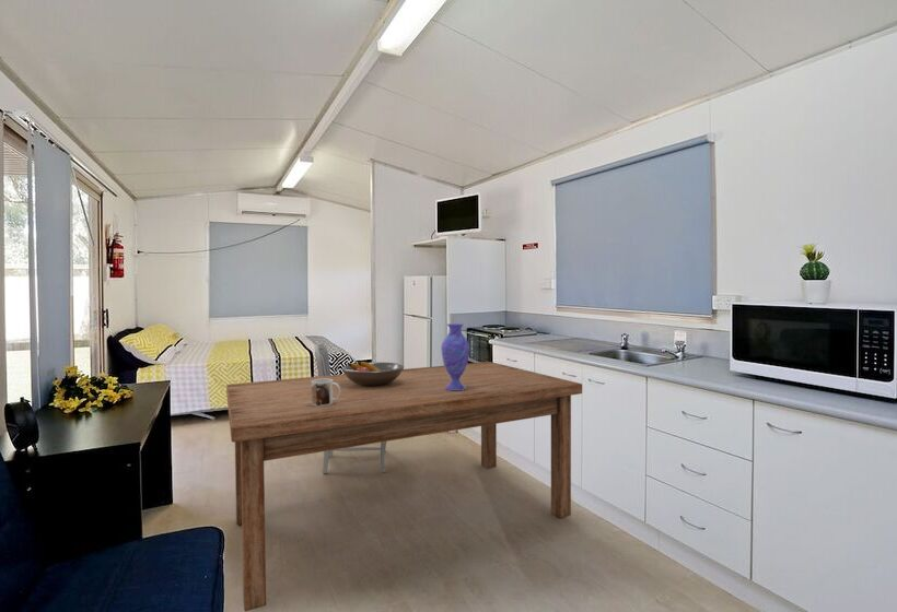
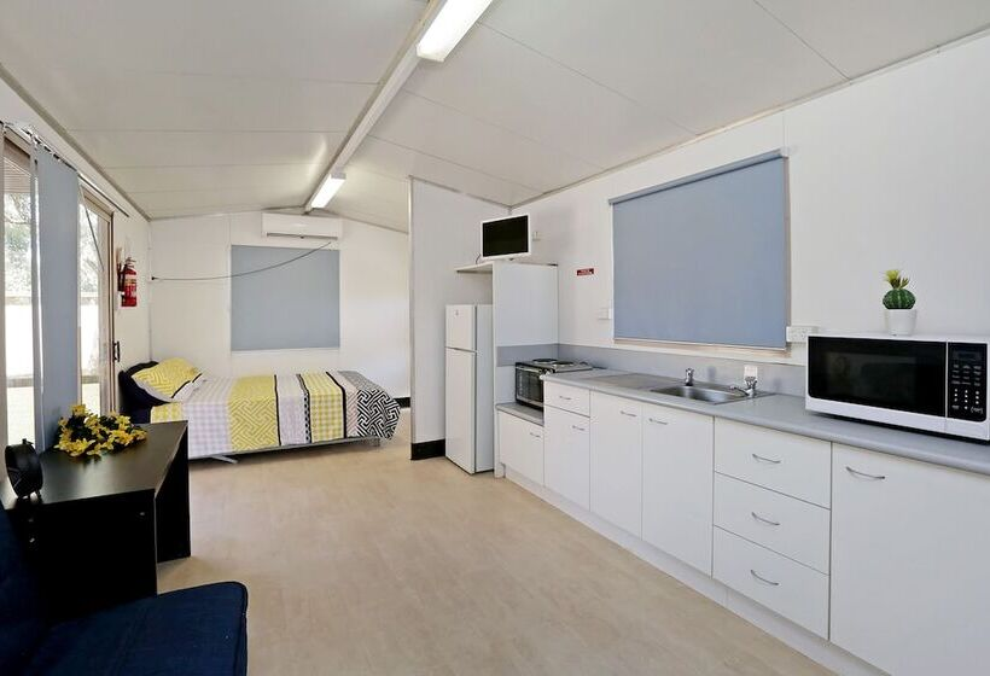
- fruit bowl [341,361,405,386]
- vase [440,322,470,390]
- dining table [225,361,583,612]
- dining chair [314,343,387,474]
- mug [312,378,341,407]
